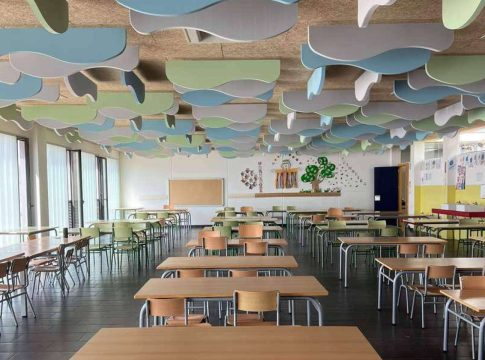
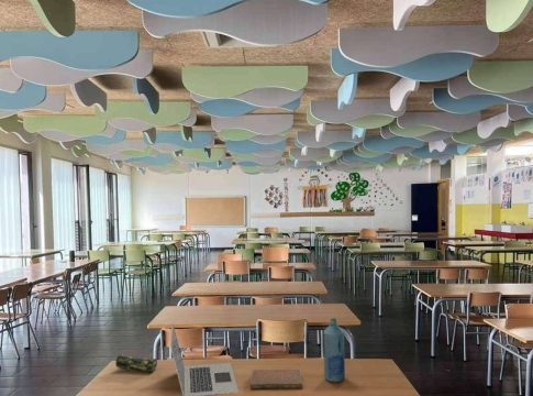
+ notebook [249,369,303,391]
+ laptop [169,322,240,396]
+ pencil case [114,353,158,373]
+ bottle [323,318,346,383]
